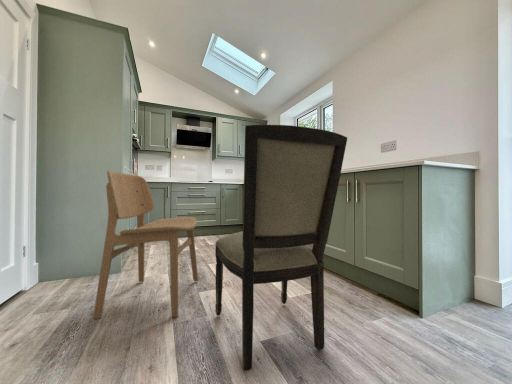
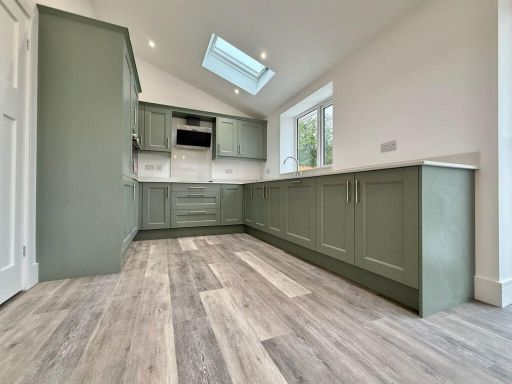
- dining chair [214,124,348,372]
- dining chair [92,170,199,320]
